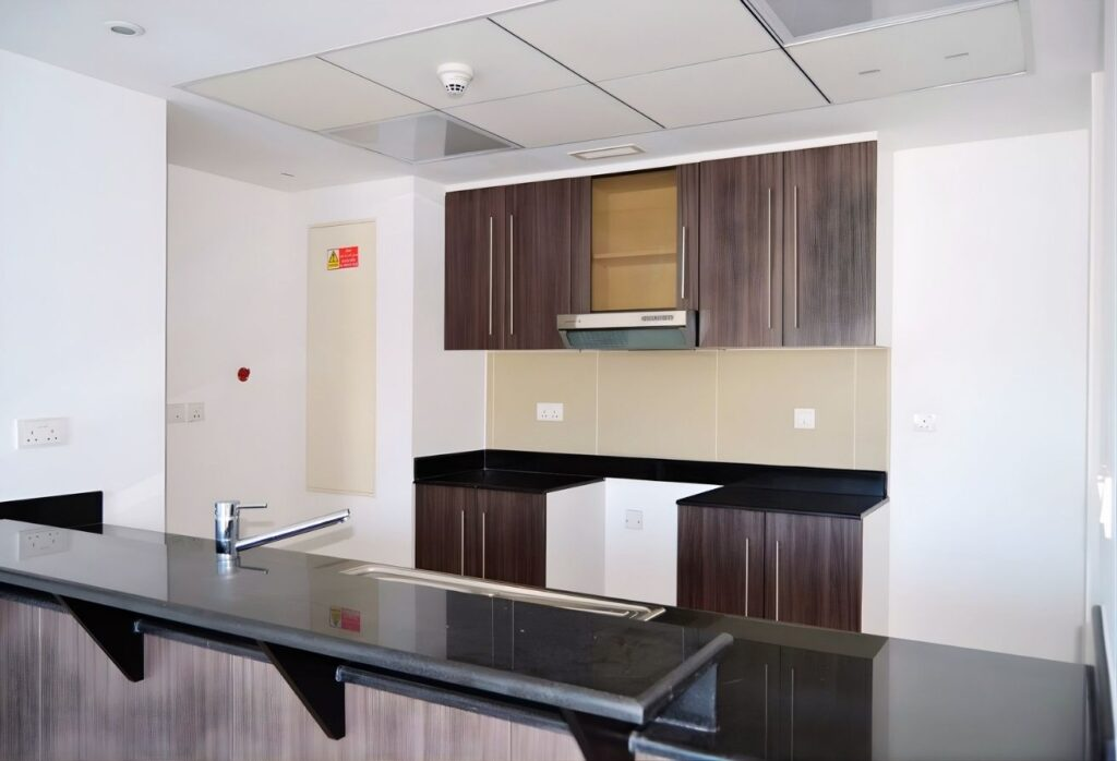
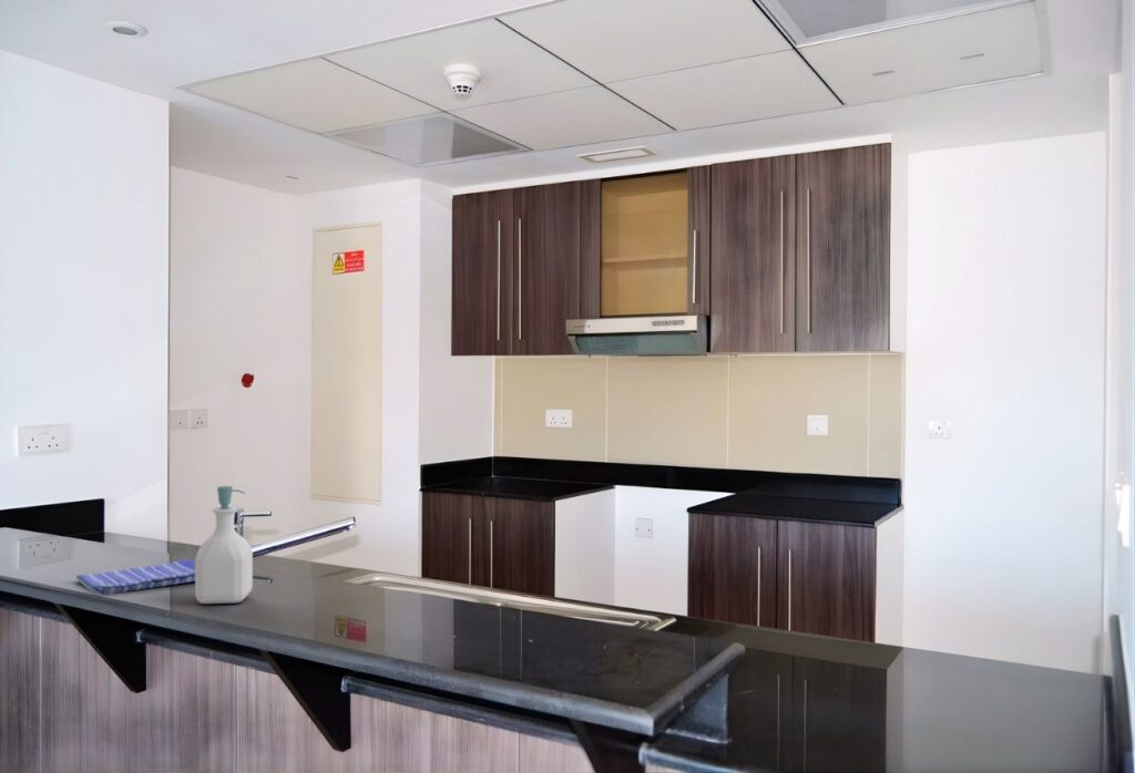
+ soap bottle [194,485,254,605]
+ dish towel [75,558,195,597]
